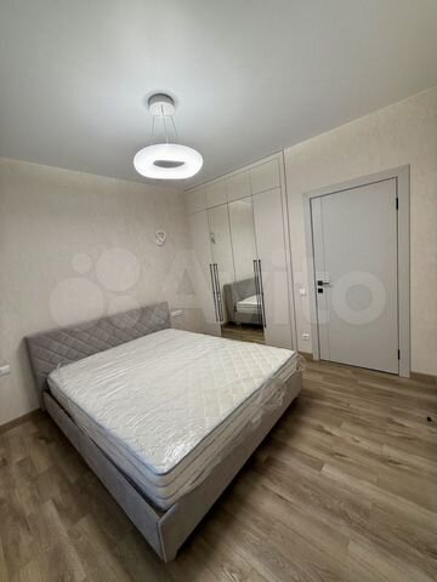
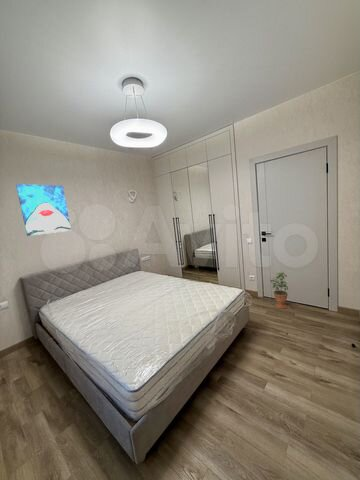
+ wall art [15,183,72,237]
+ potted plant [269,269,289,310]
